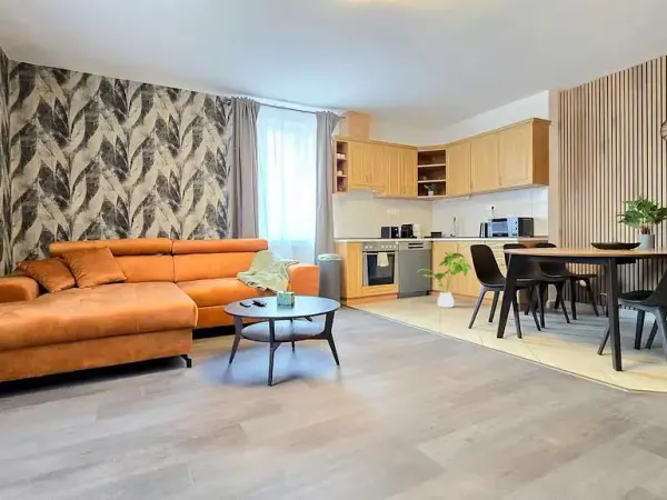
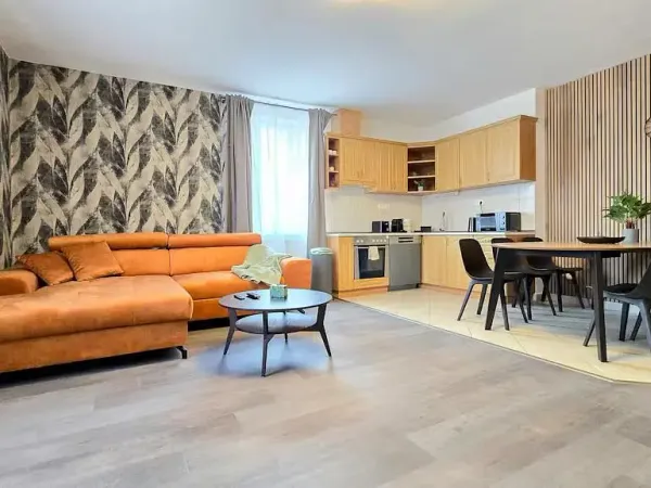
- house plant [415,250,472,309]
